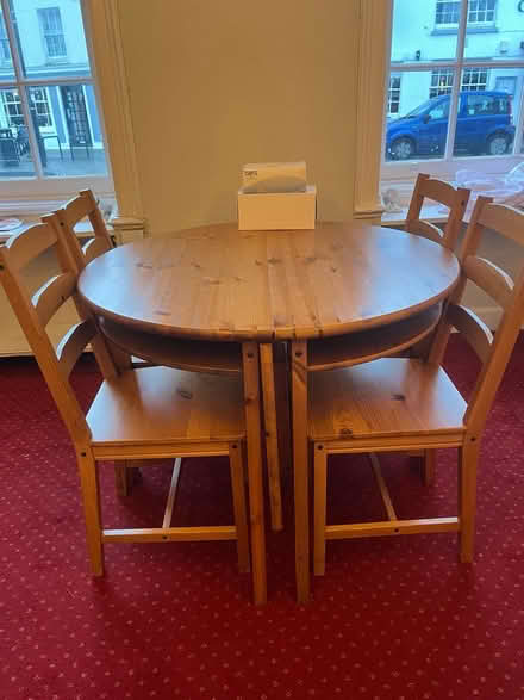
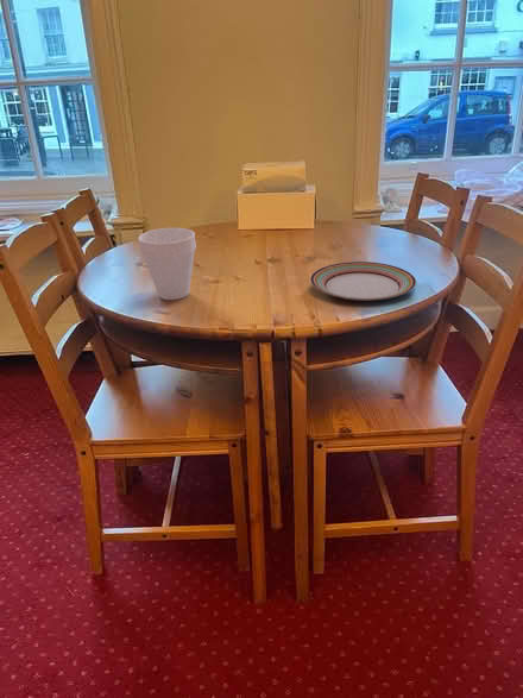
+ plate [309,260,417,302]
+ cup [137,227,197,301]
